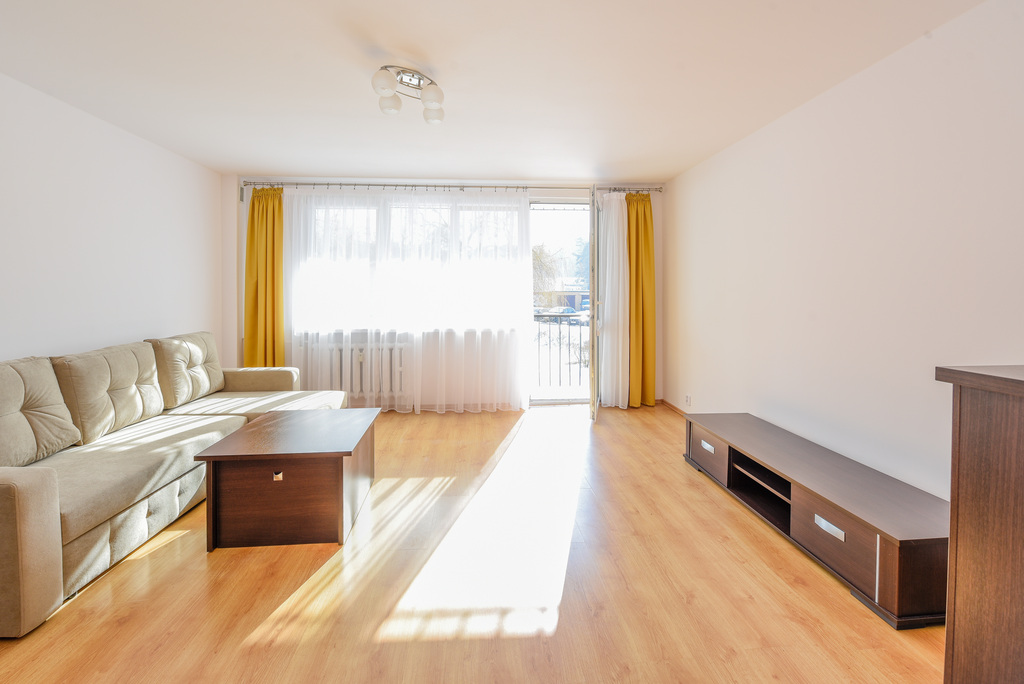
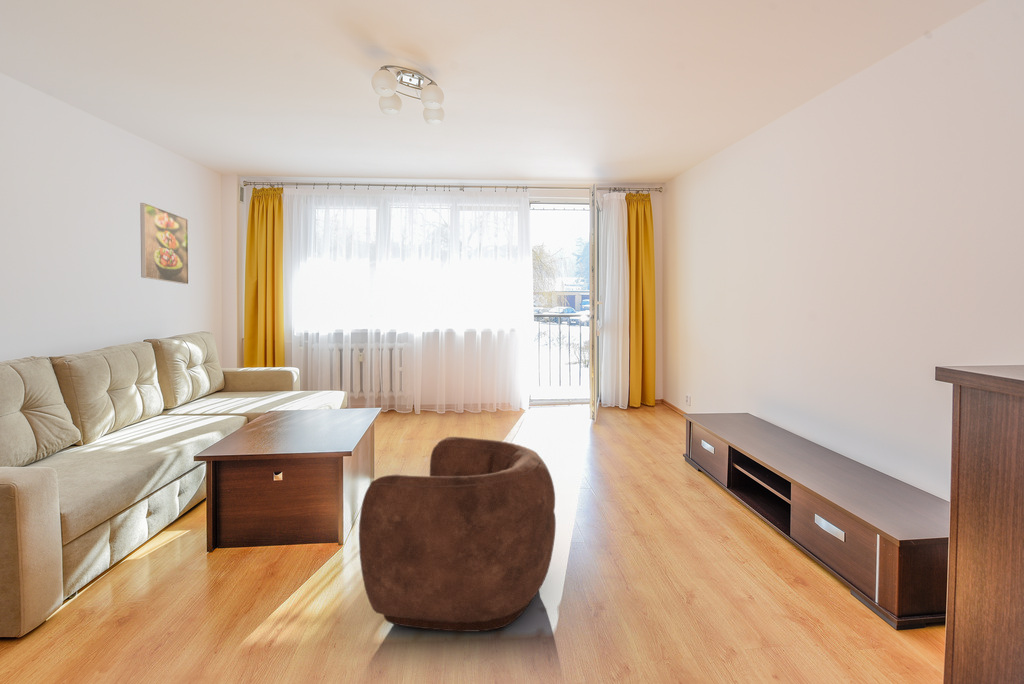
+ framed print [139,202,189,285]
+ armchair [358,436,557,633]
